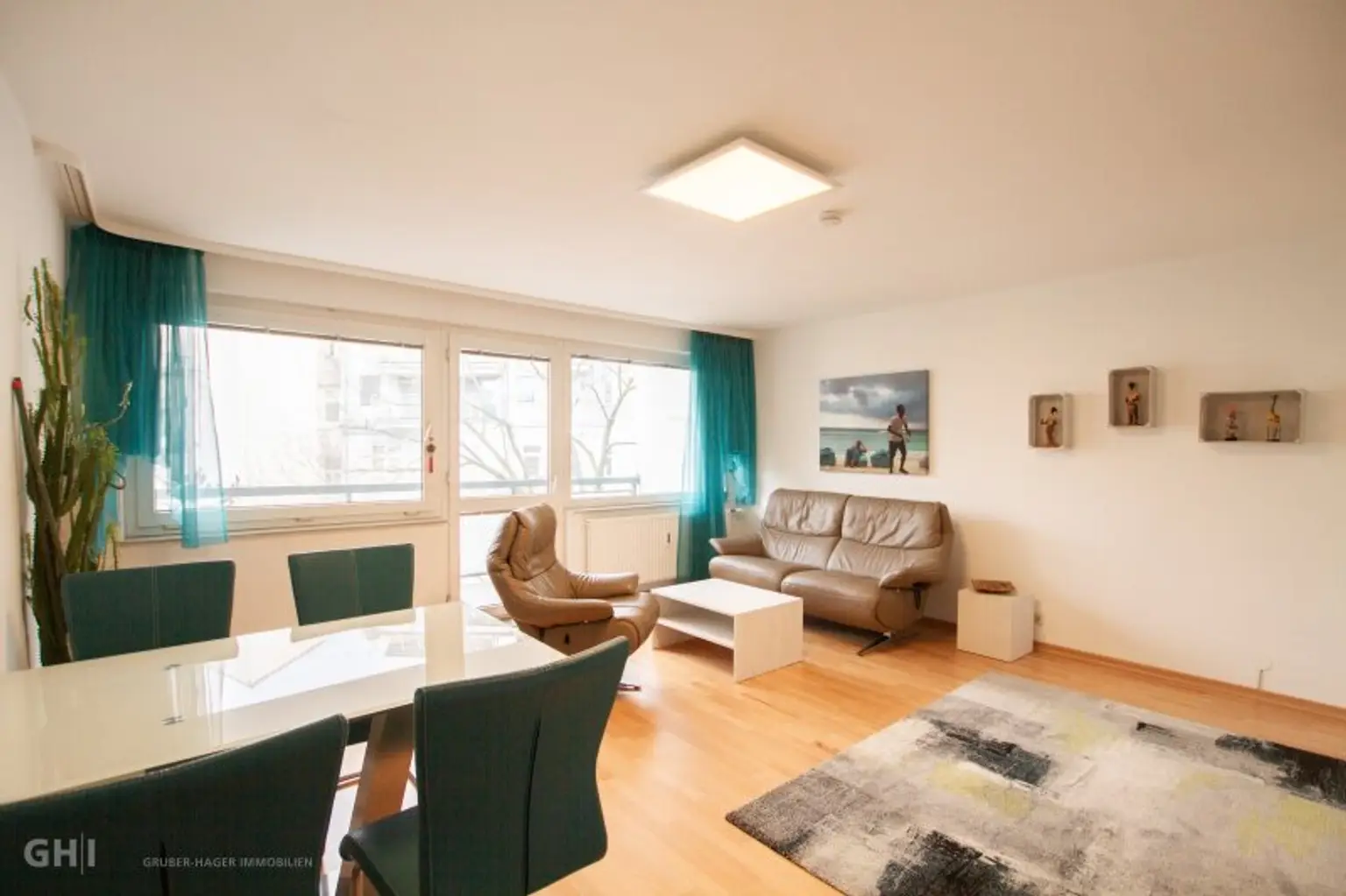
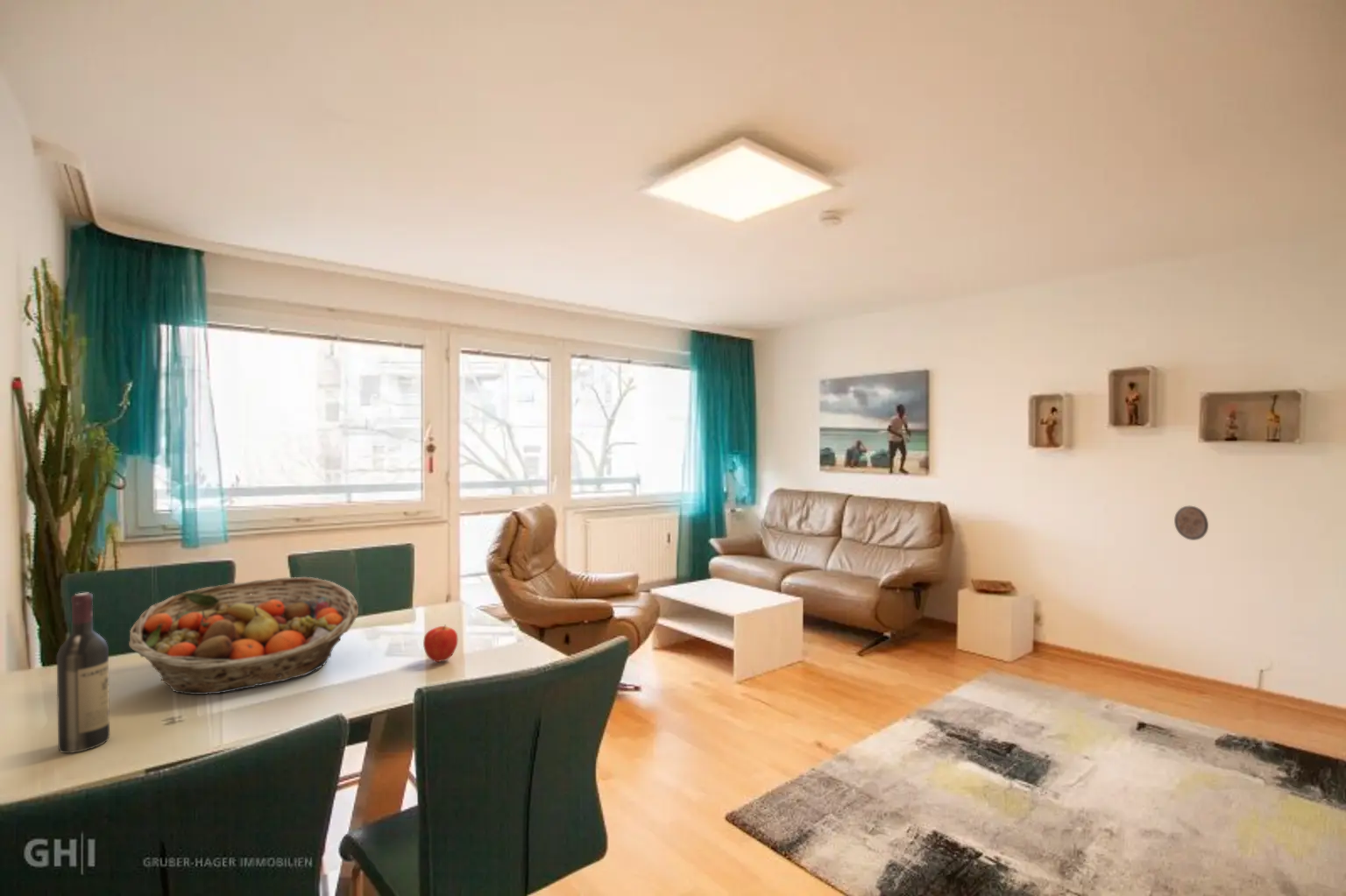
+ wine bottle [56,592,110,754]
+ decorative medallion [1173,505,1209,541]
+ apple [422,624,458,663]
+ fruit basket [128,576,359,695]
